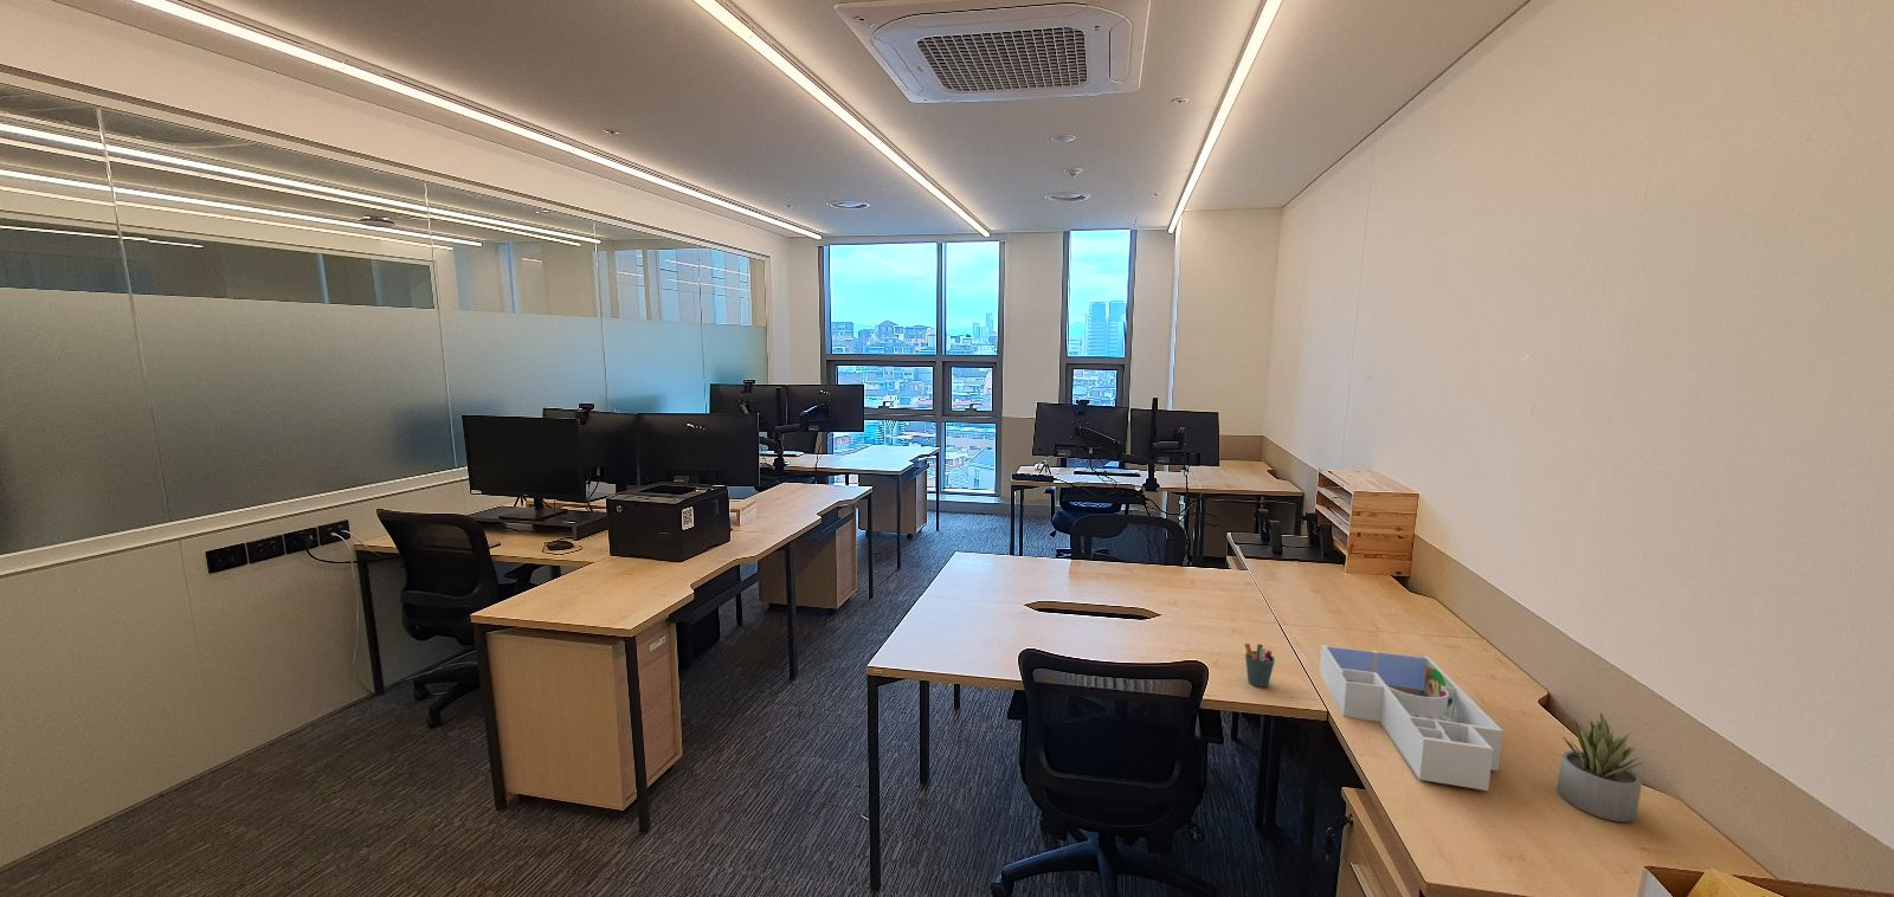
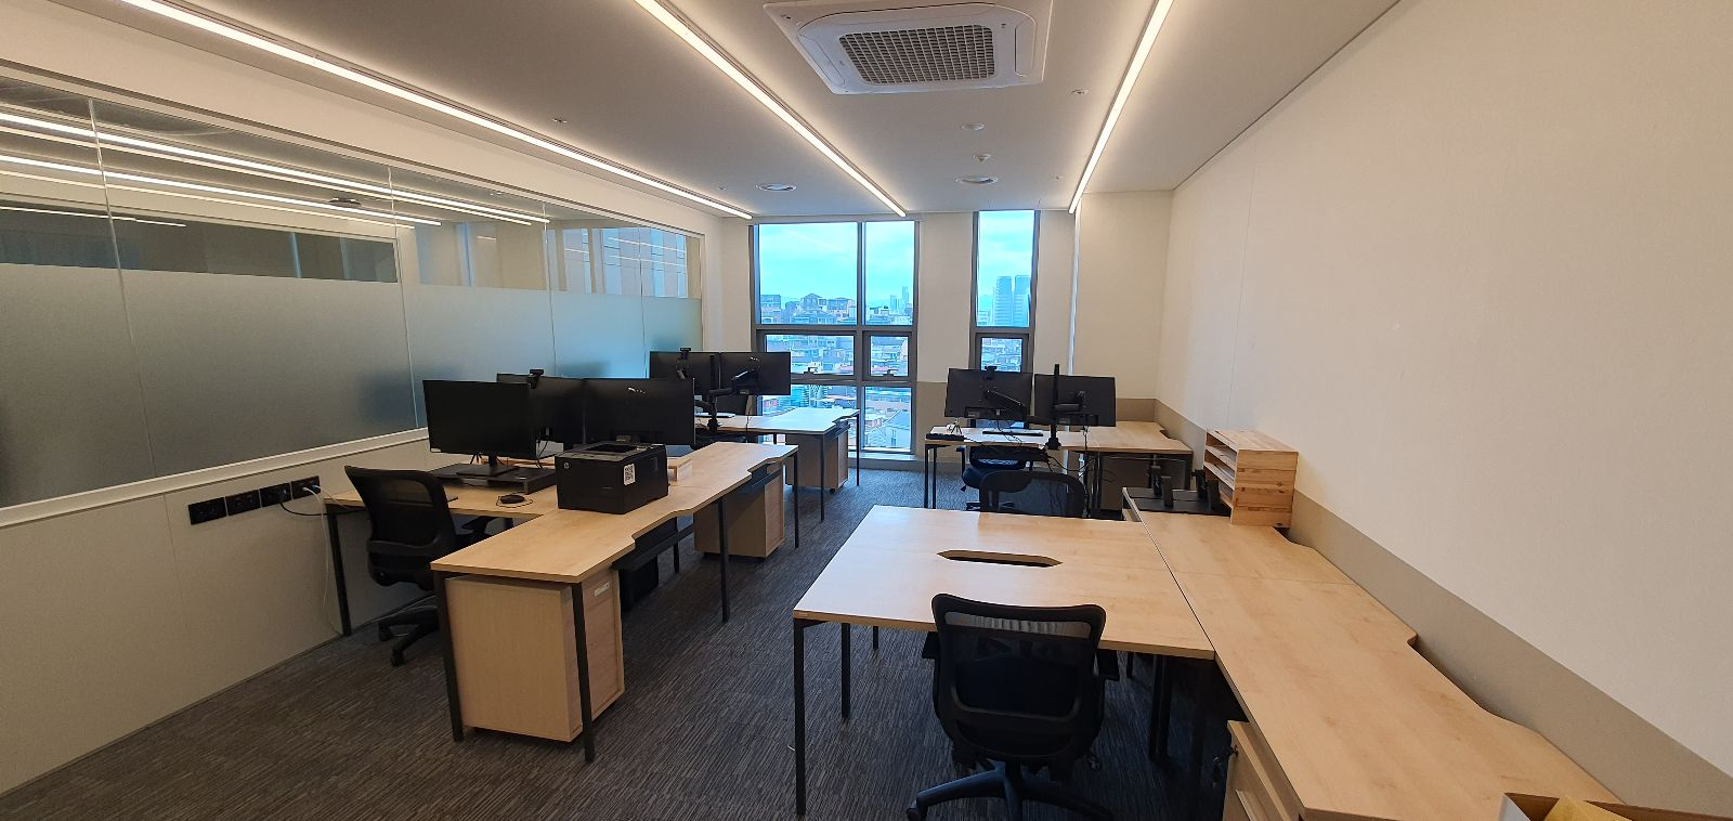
- pen holder [1244,642,1276,688]
- succulent plant [1556,712,1644,822]
- desk organizer [1319,643,1505,792]
